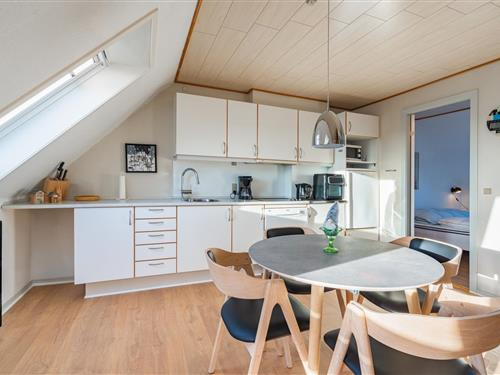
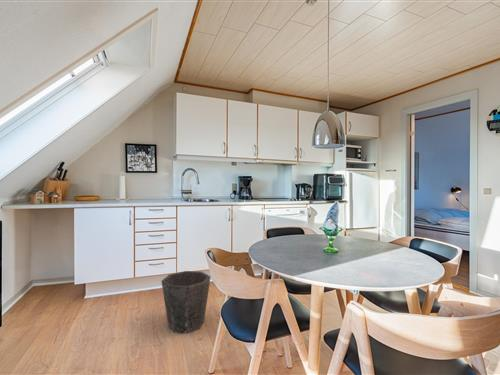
+ waste bin [160,270,212,334]
